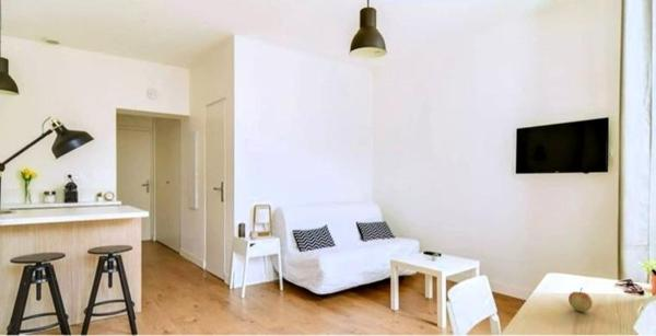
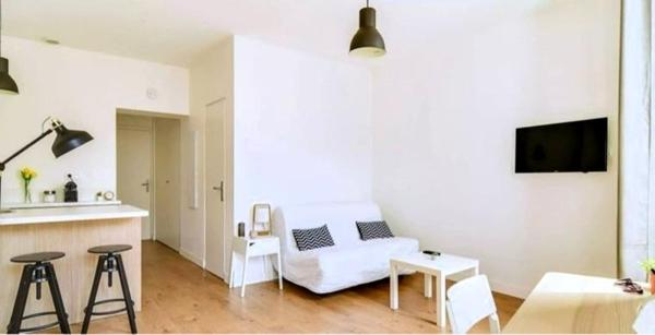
- apple [567,287,594,313]
